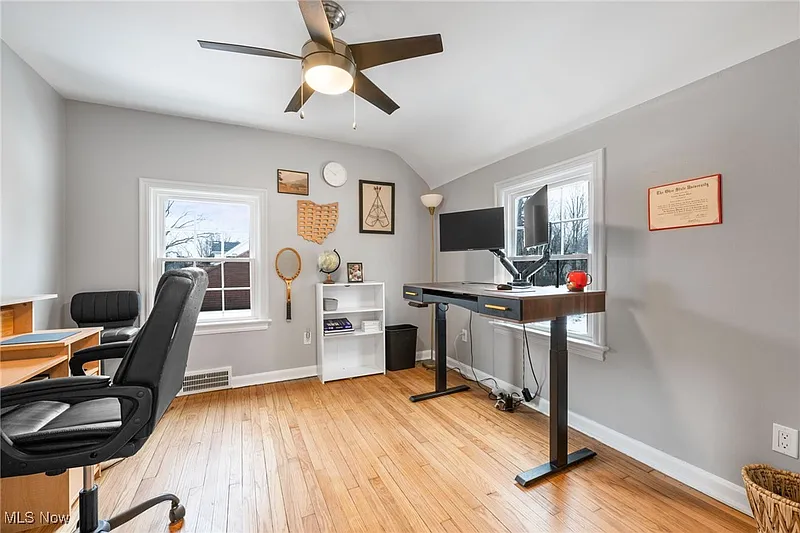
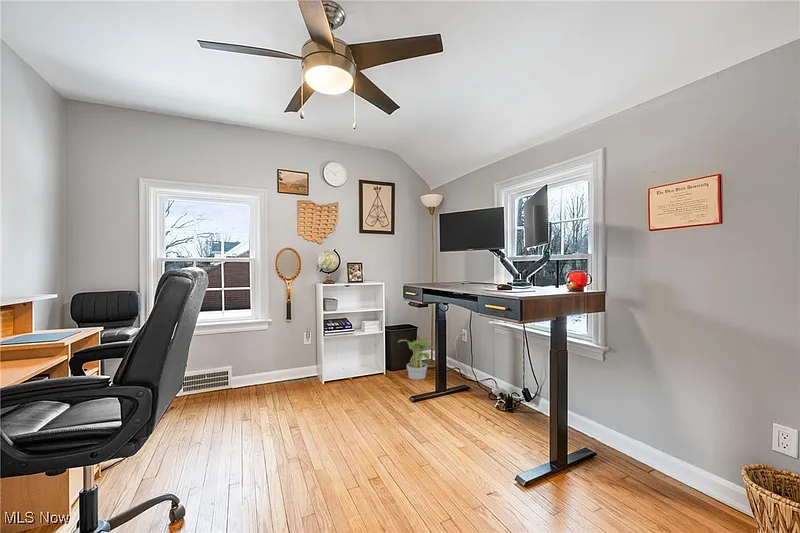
+ potted plant [397,337,436,381]
